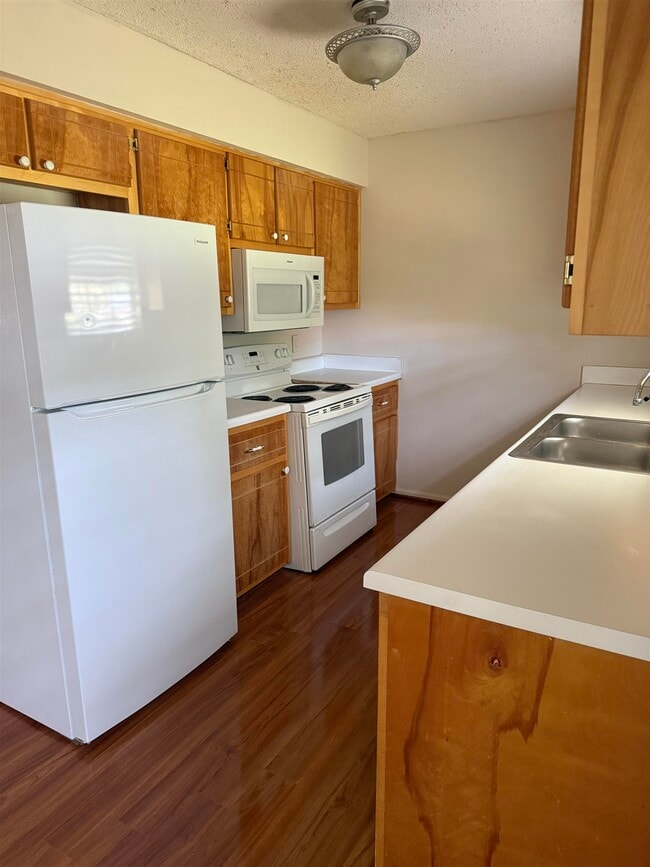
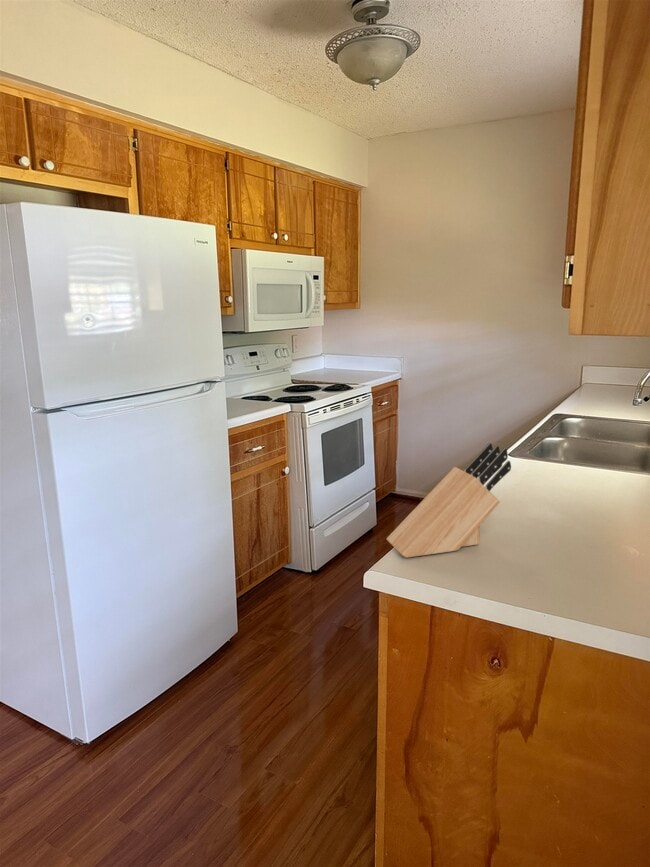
+ knife block [386,442,512,559]
